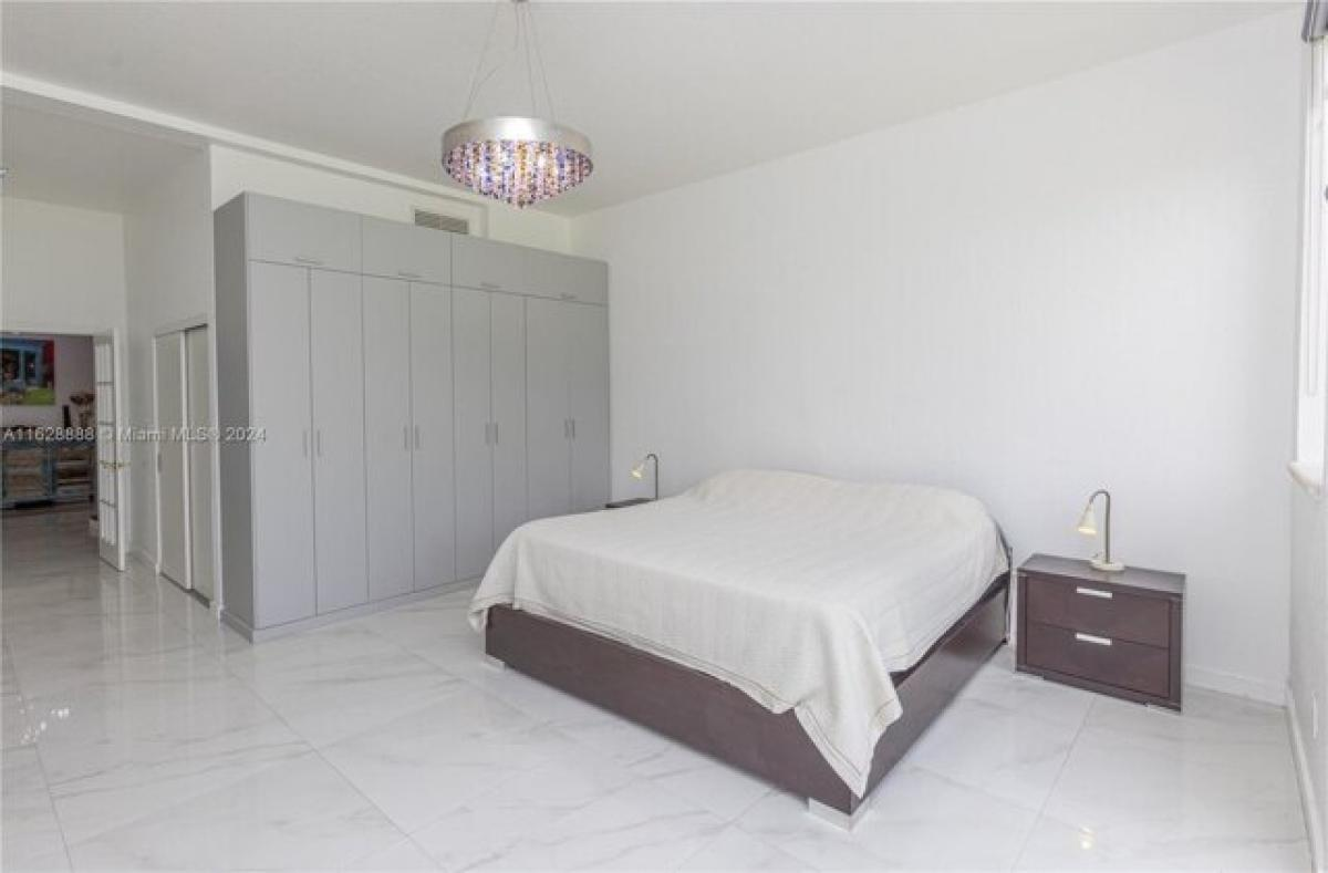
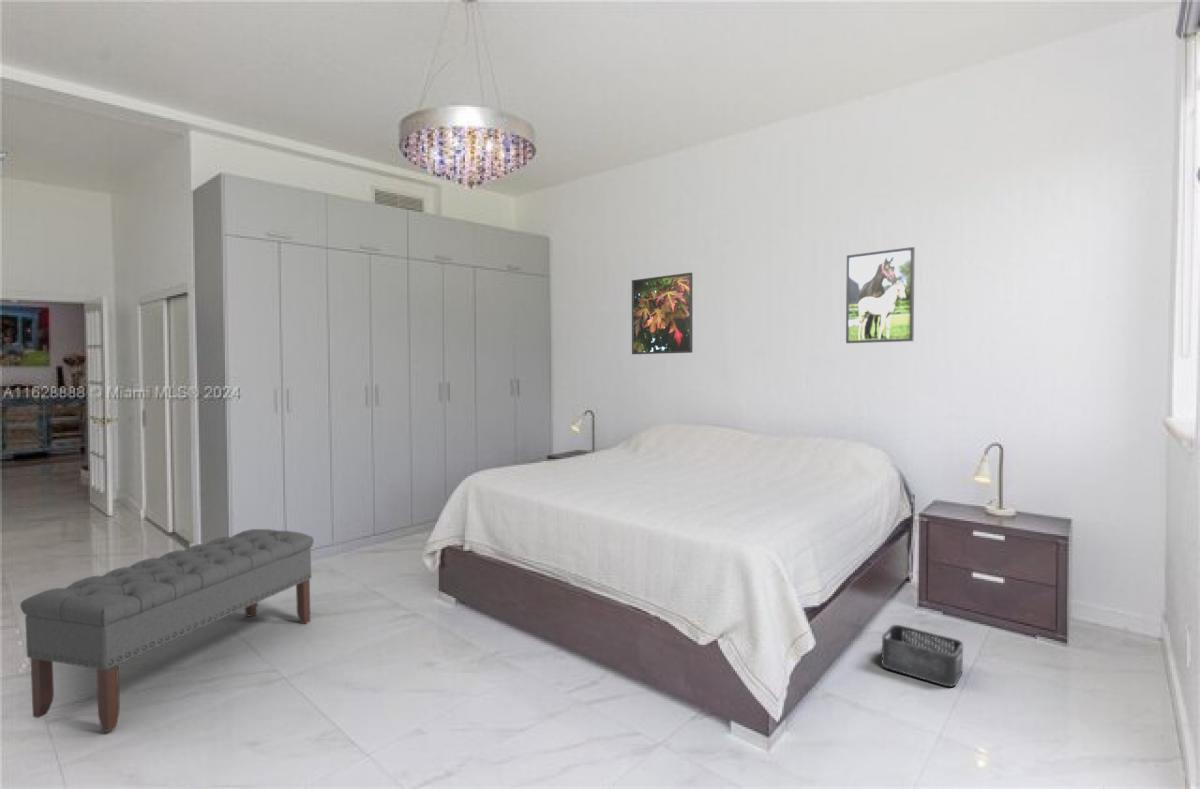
+ storage bin [880,624,964,687]
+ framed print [845,246,916,344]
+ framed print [631,272,693,355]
+ bench [19,528,315,733]
